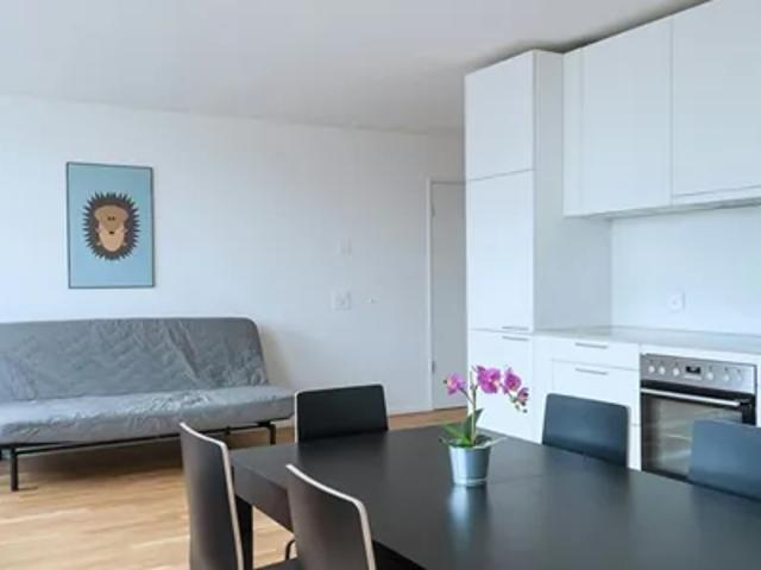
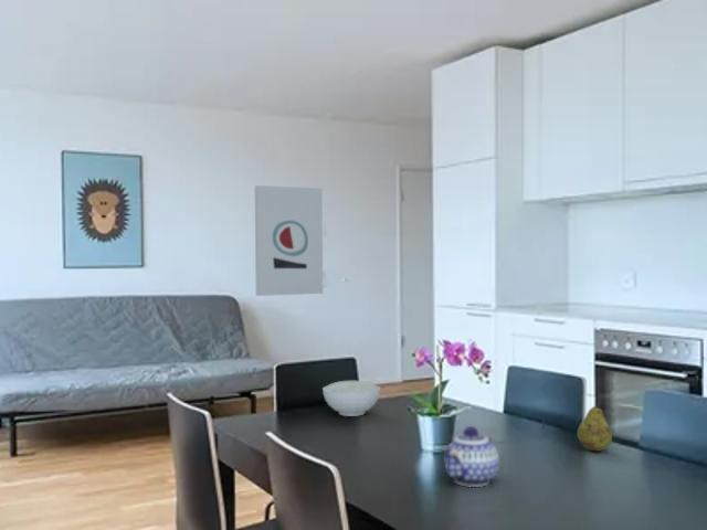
+ fruit [577,401,613,452]
+ teapot [441,425,500,488]
+ bowl [321,380,381,417]
+ wall art [254,184,324,297]
